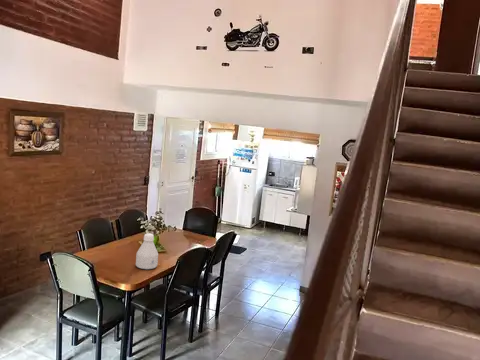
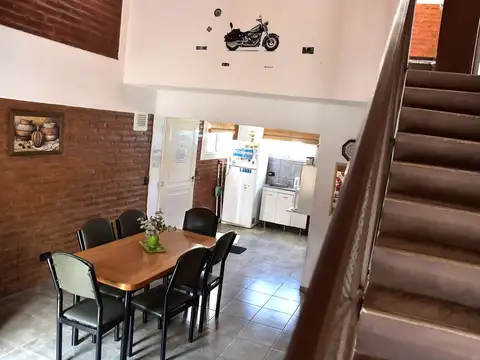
- bottle [135,232,159,270]
